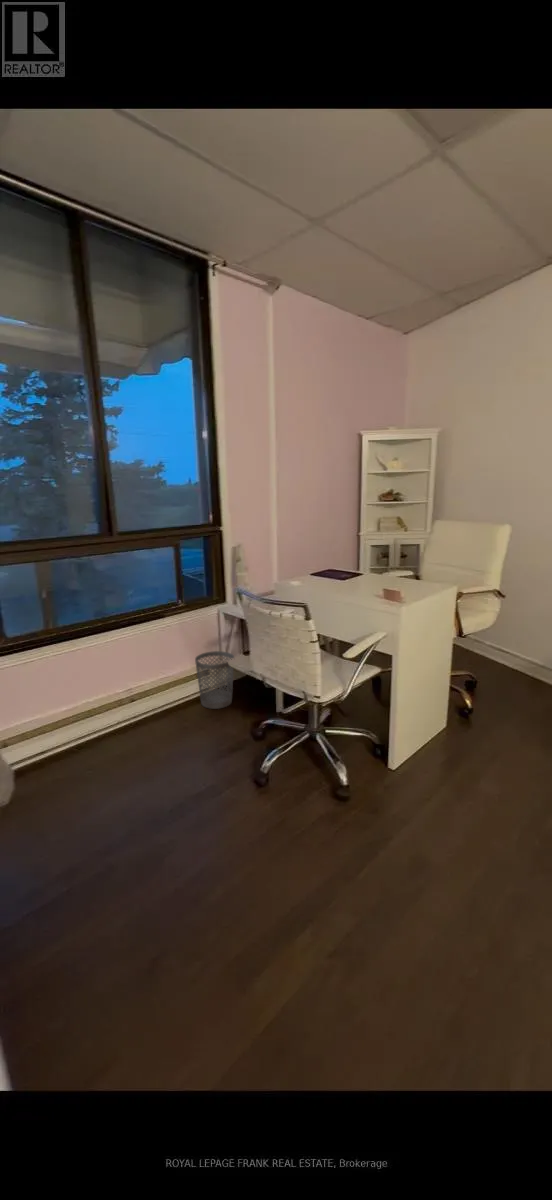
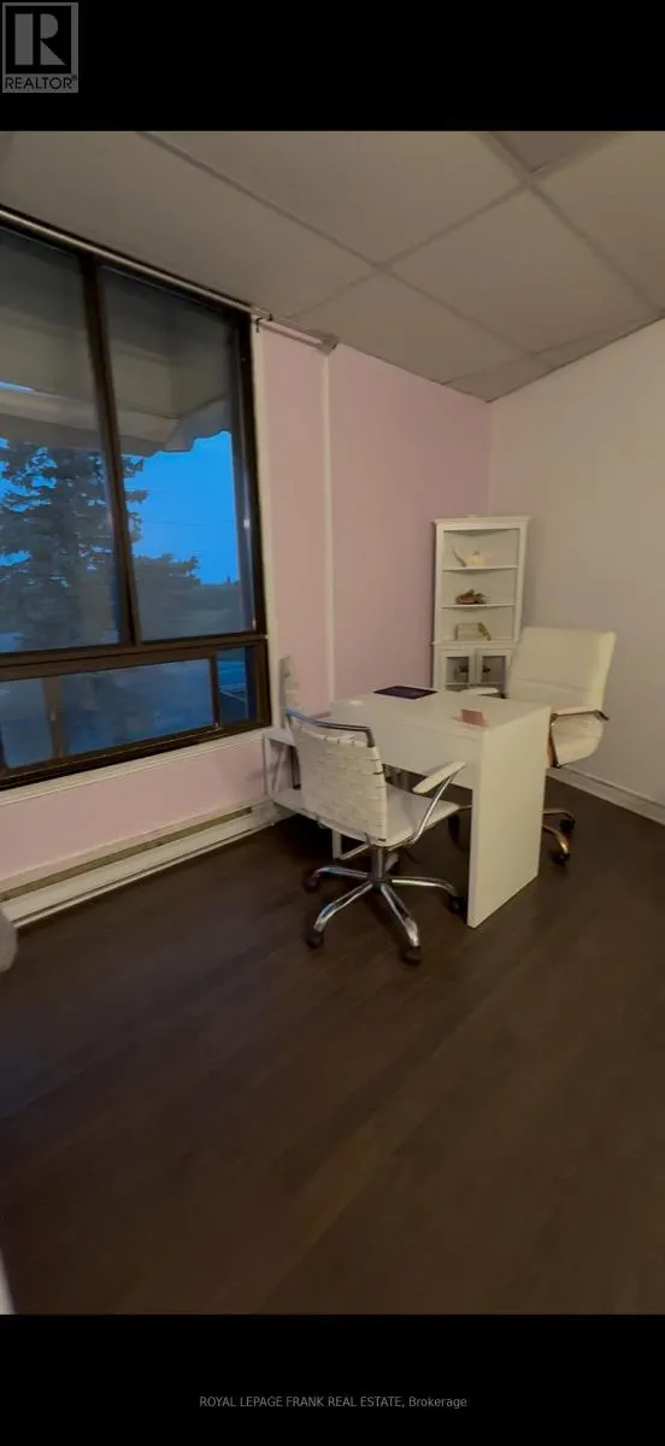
- wastebasket [194,650,235,710]
